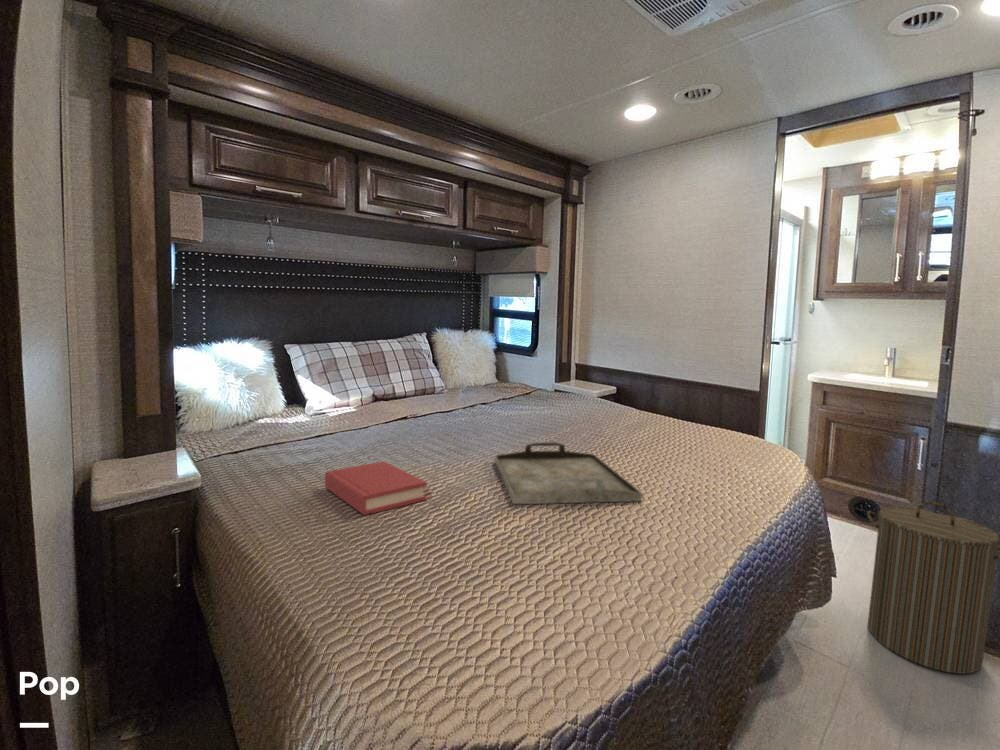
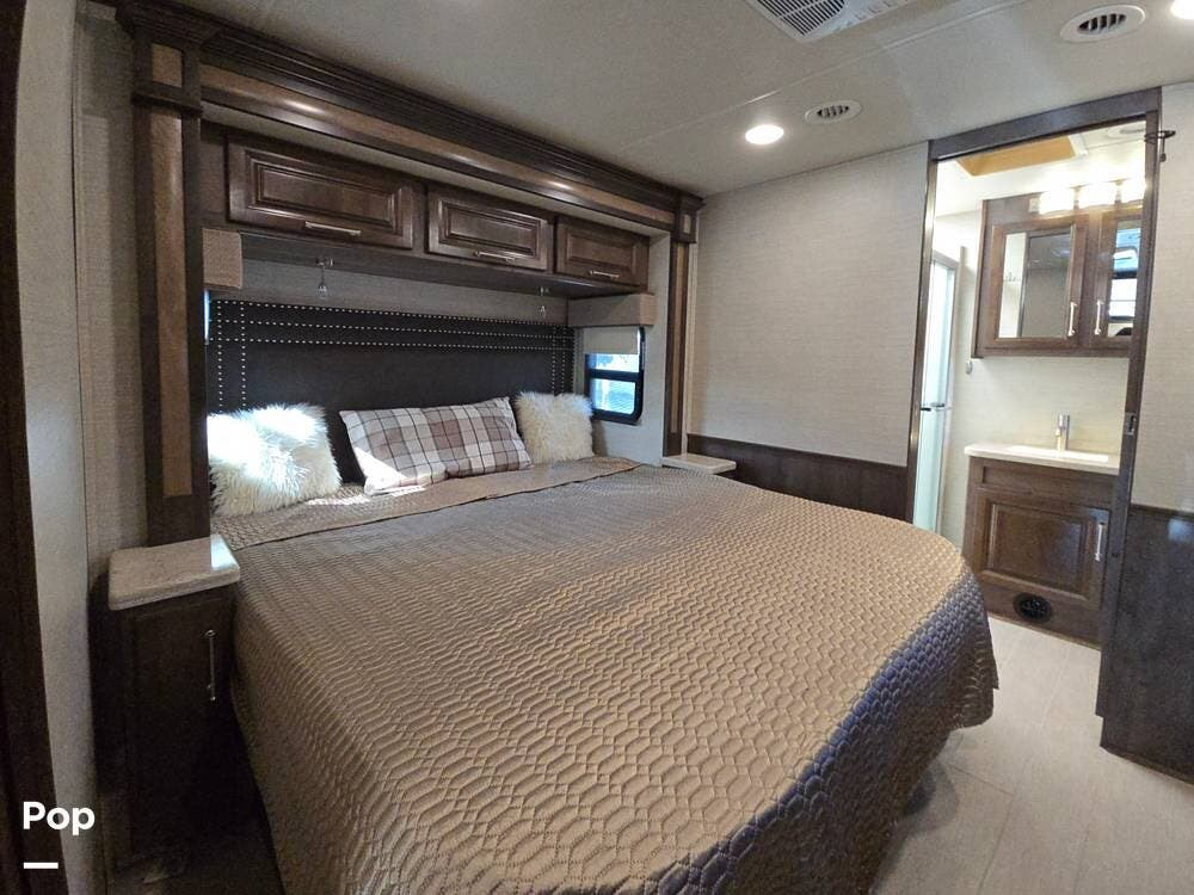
- laundry hamper [866,501,1000,675]
- hardback book [324,461,428,516]
- serving tray [493,441,643,505]
